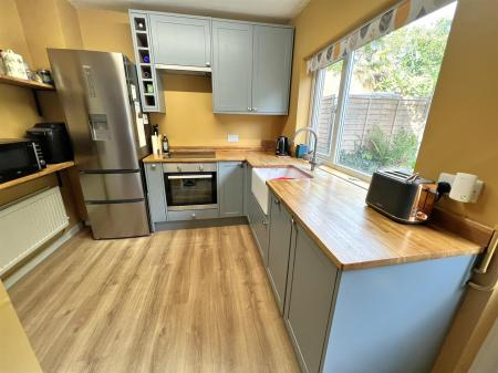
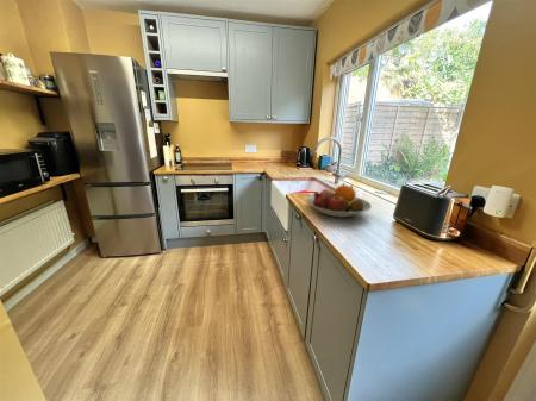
+ fruit bowl [305,182,373,218]
